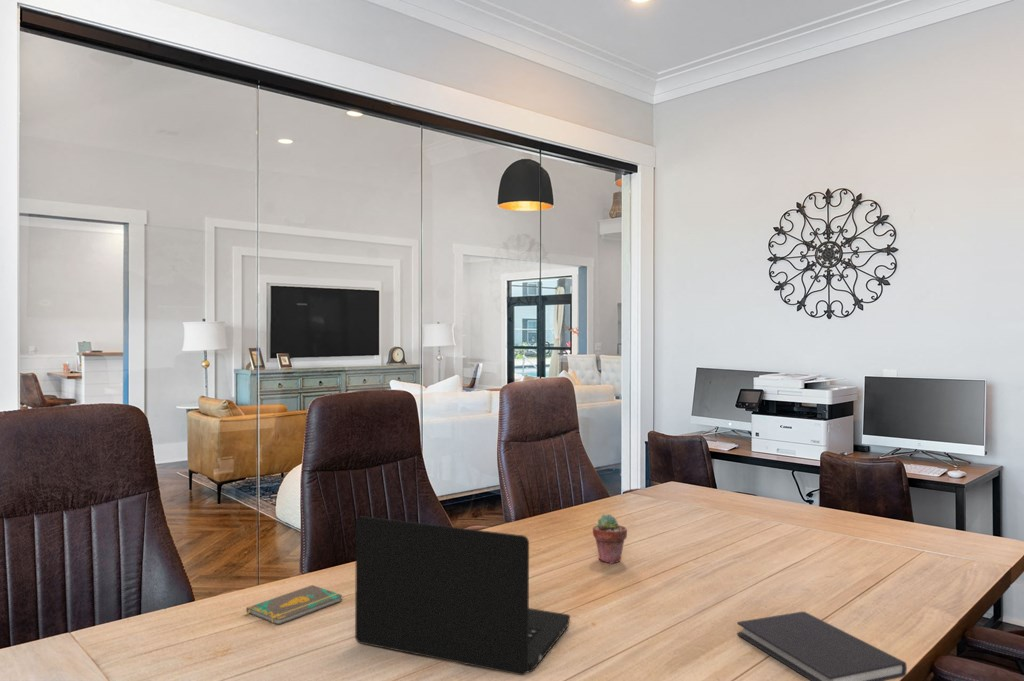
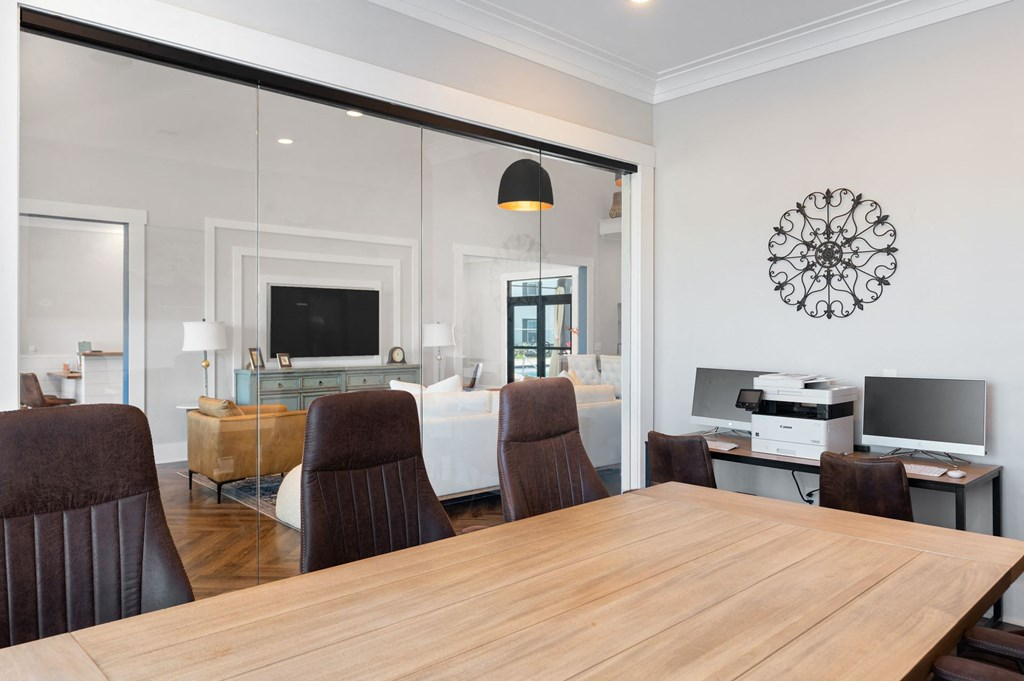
- potted succulent [592,513,628,565]
- diary [736,611,908,681]
- notebook [244,584,343,625]
- laptop [354,515,571,676]
